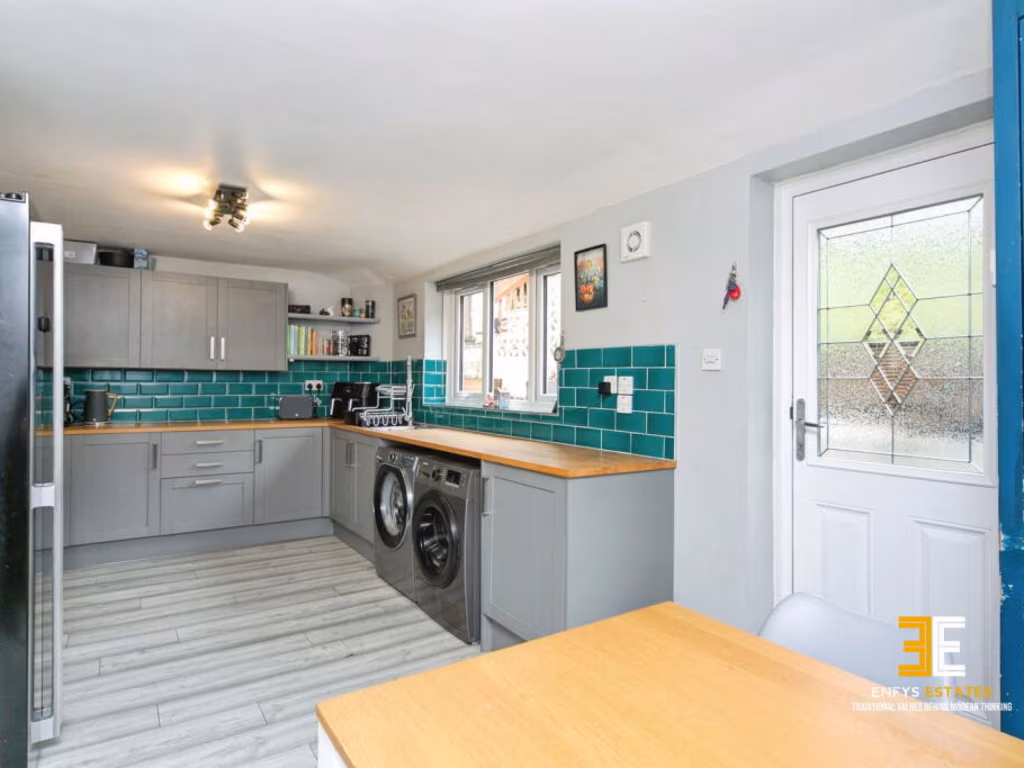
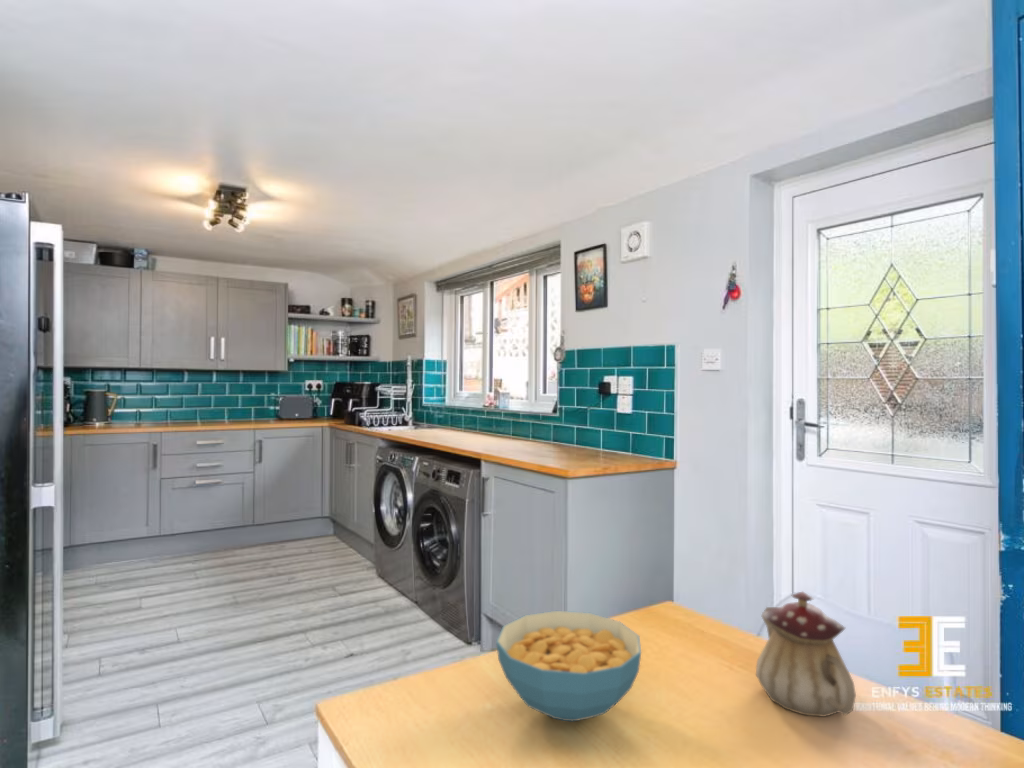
+ teapot [755,591,857,718]
+ cereal bowl [495,610,642,722]
